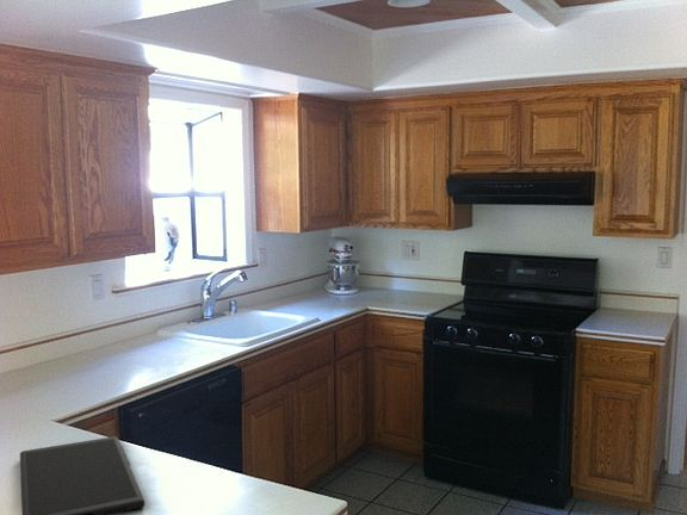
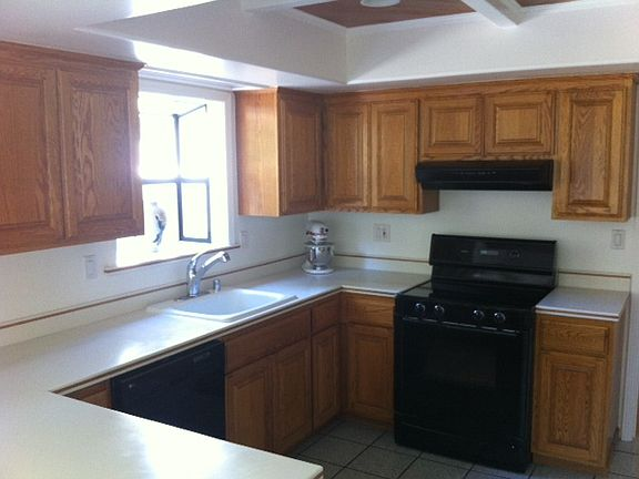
- cutting board [19,435,146,515]
